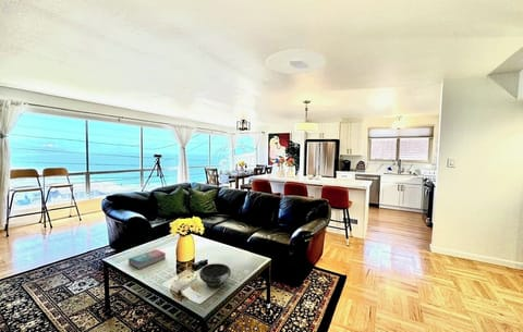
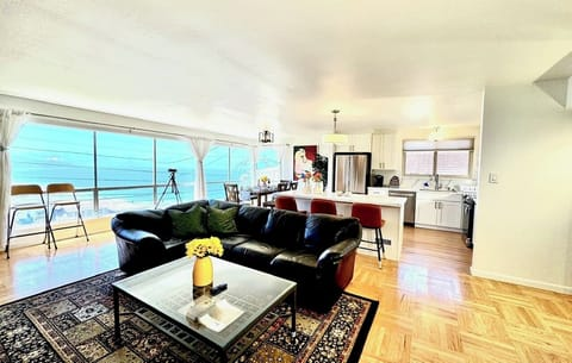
- ceiling light [265,48,327,75]
- book [127,248,167,270]
- bowl [198,262,232,290]
